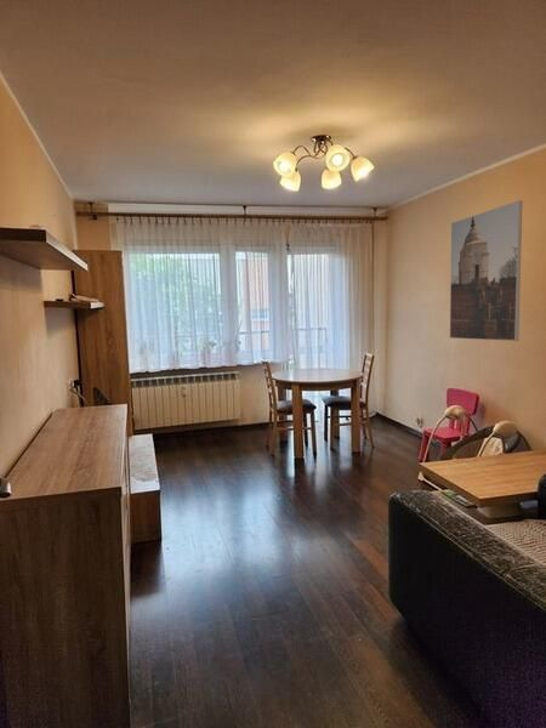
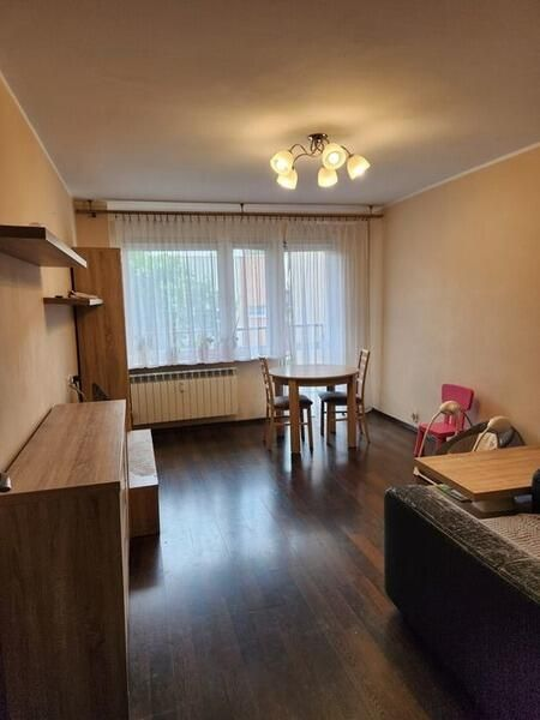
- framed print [449,199,523,342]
